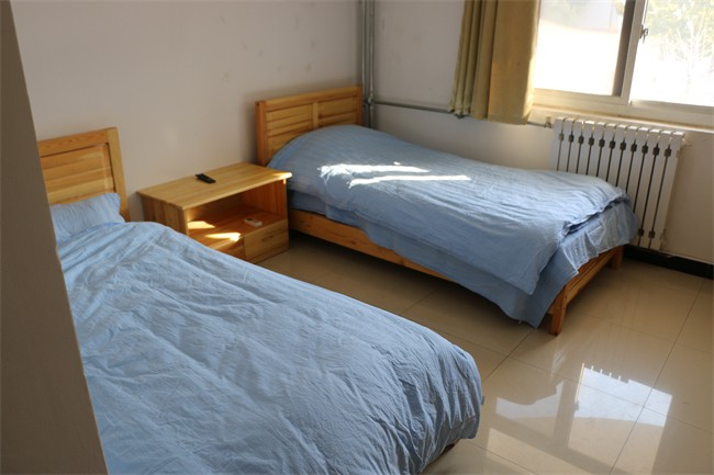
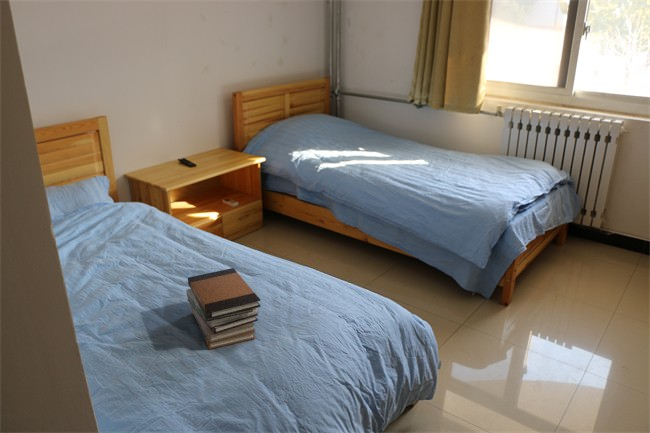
+ book stack [185,267,262,350]
